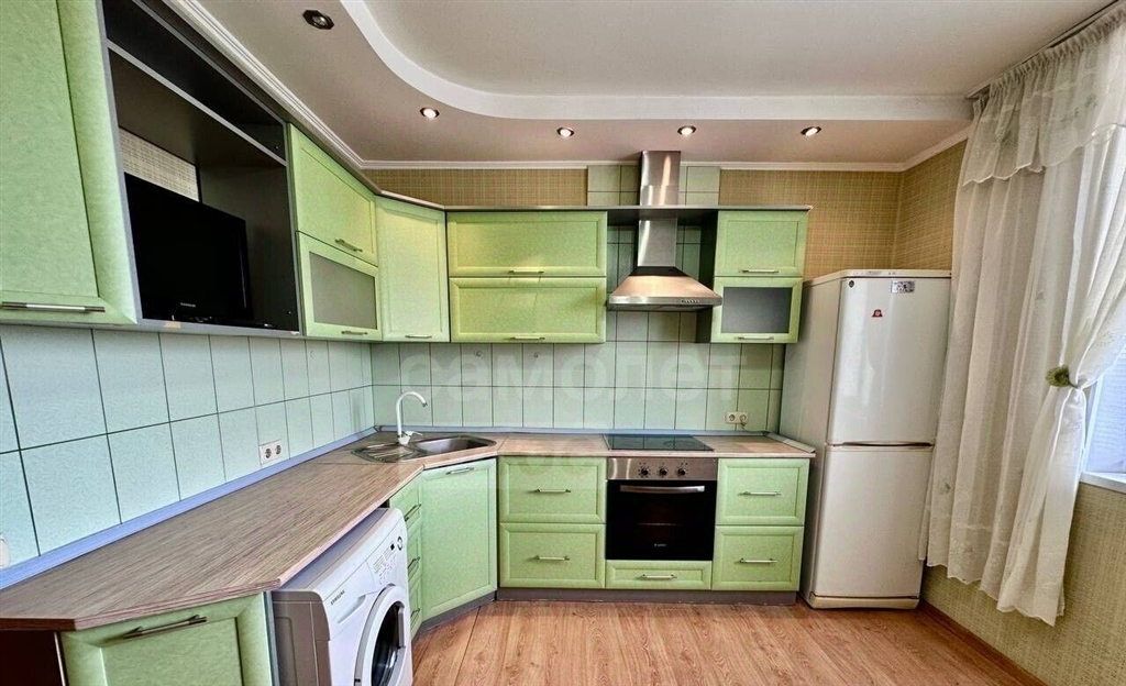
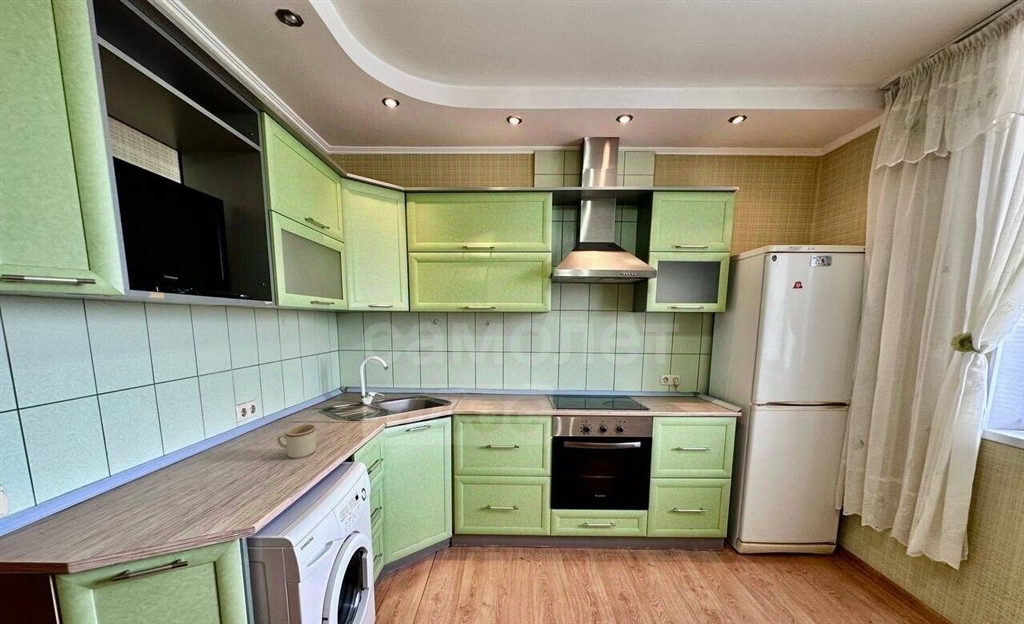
+ mug [276,423,317,459]
